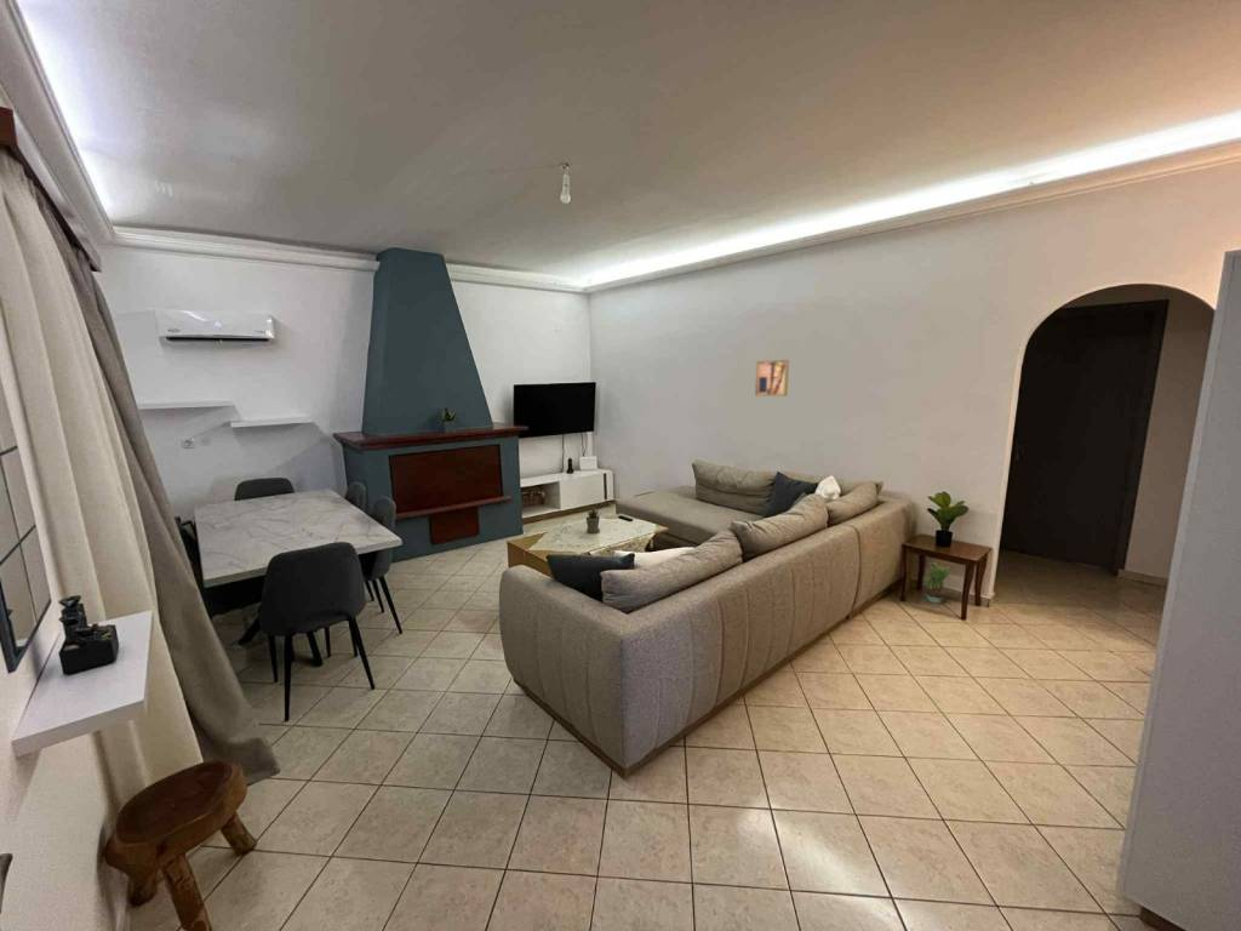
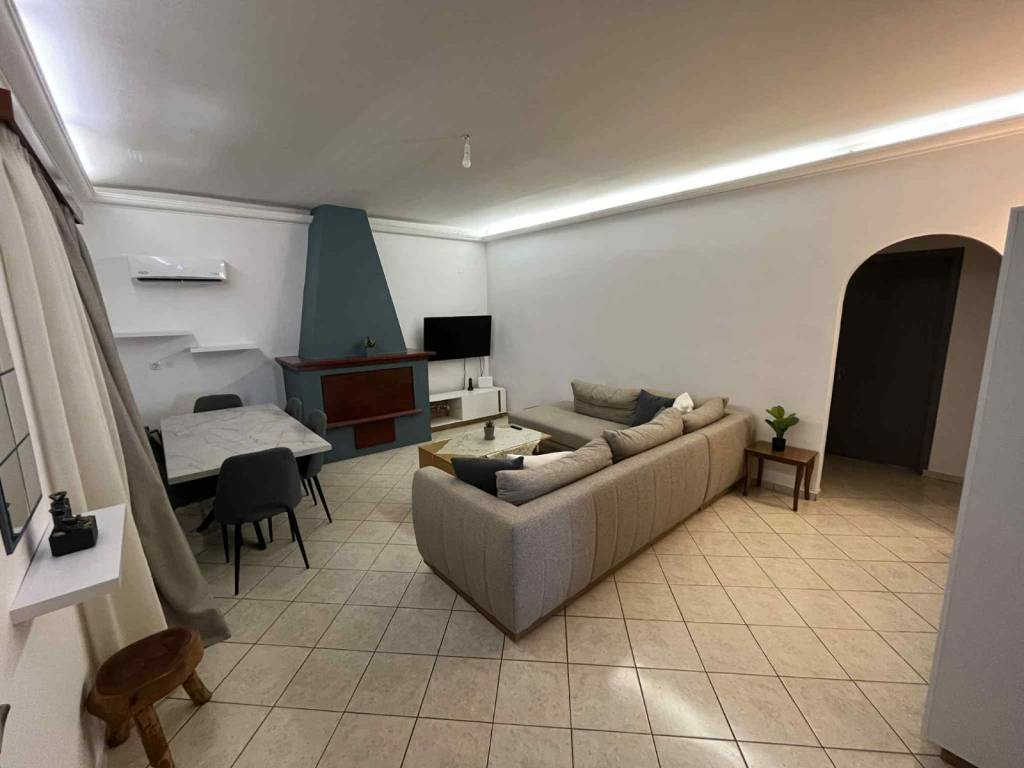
- wall art [754,359,790,398]
- potted plant [921,560,951,605]
